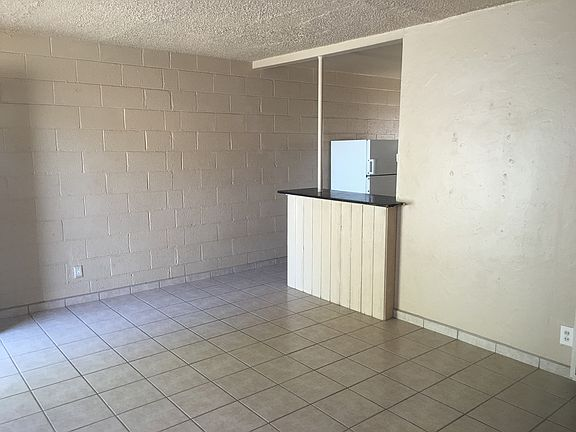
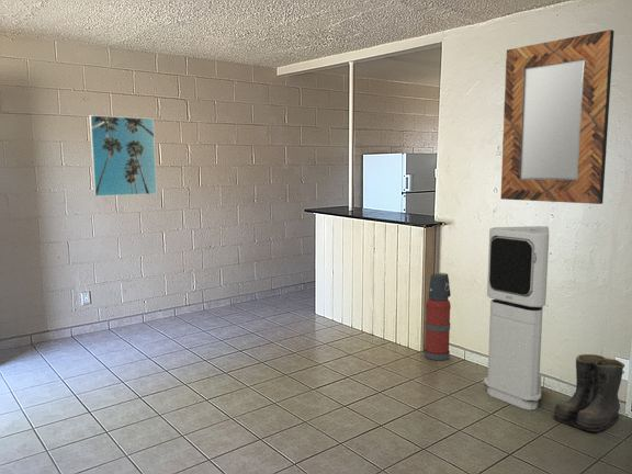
+ fire extinguisher [424,272,452,361]
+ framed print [88,114,158,198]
+ boots [552,353,625,432]
+ air purifier [483,225,550,411]
+ home mirror [500,29,616,205]
